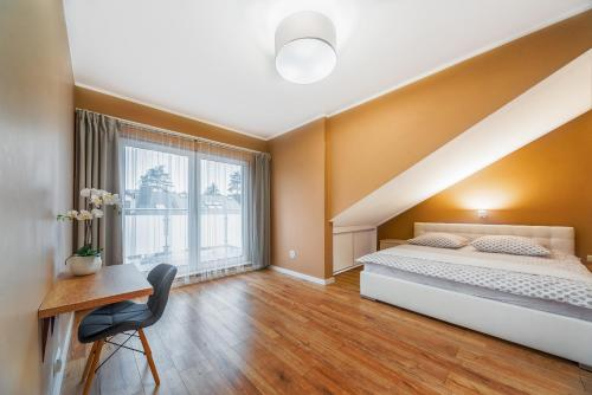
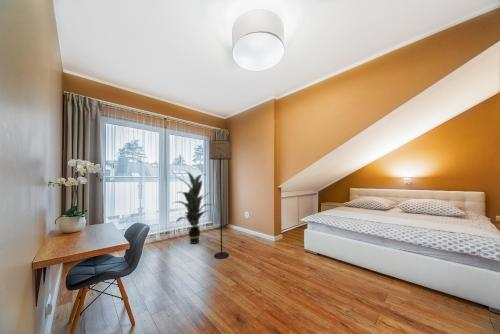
+ floor lamp [208,139,233,260]
+ indoor plant [173,170,216,245]
